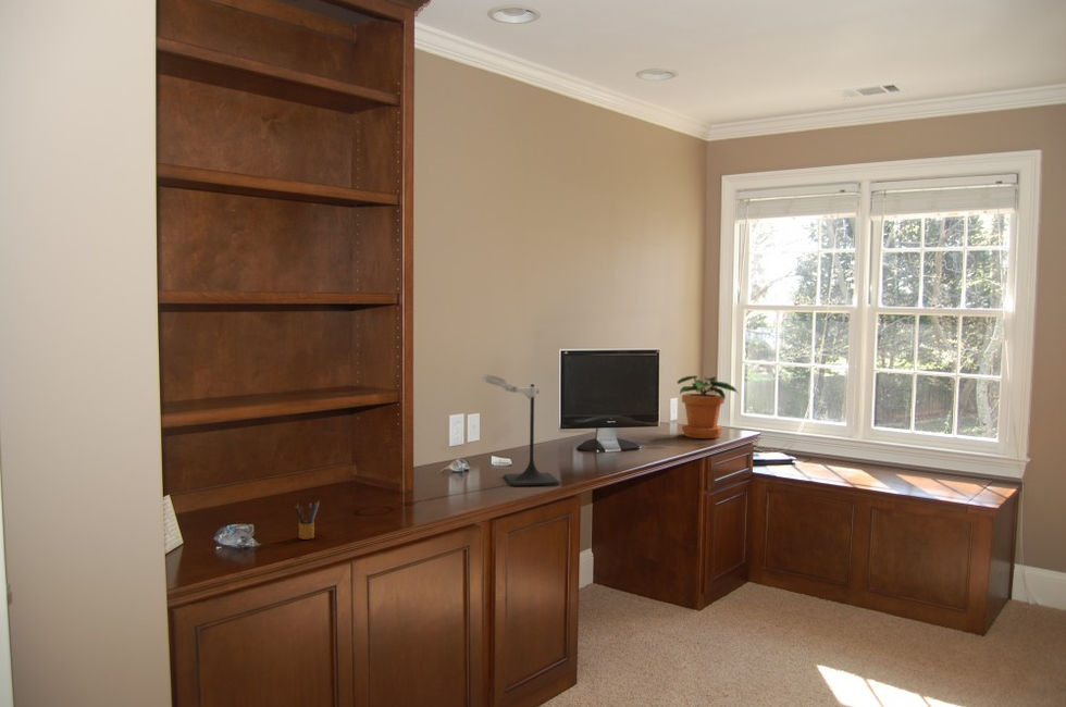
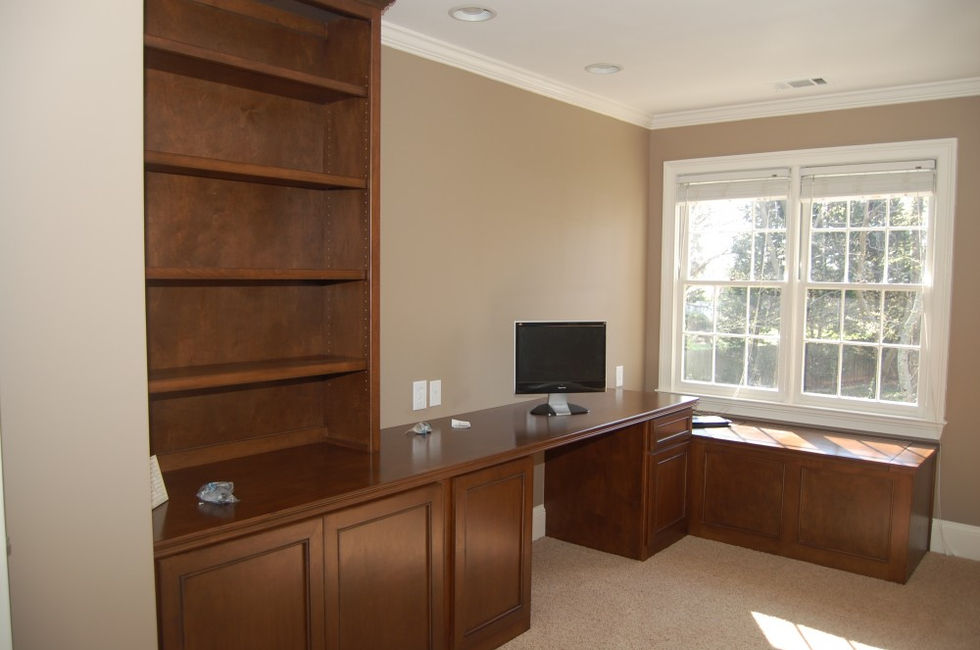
- speaker stand [481,374,561,487]
- potted plant [677,375,740,439]
- pencil box [294,498,321,541]
